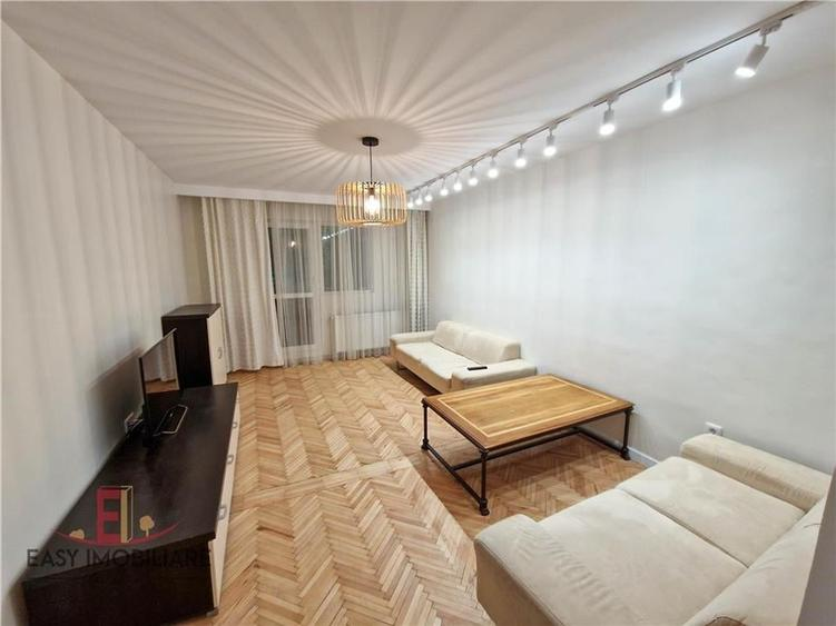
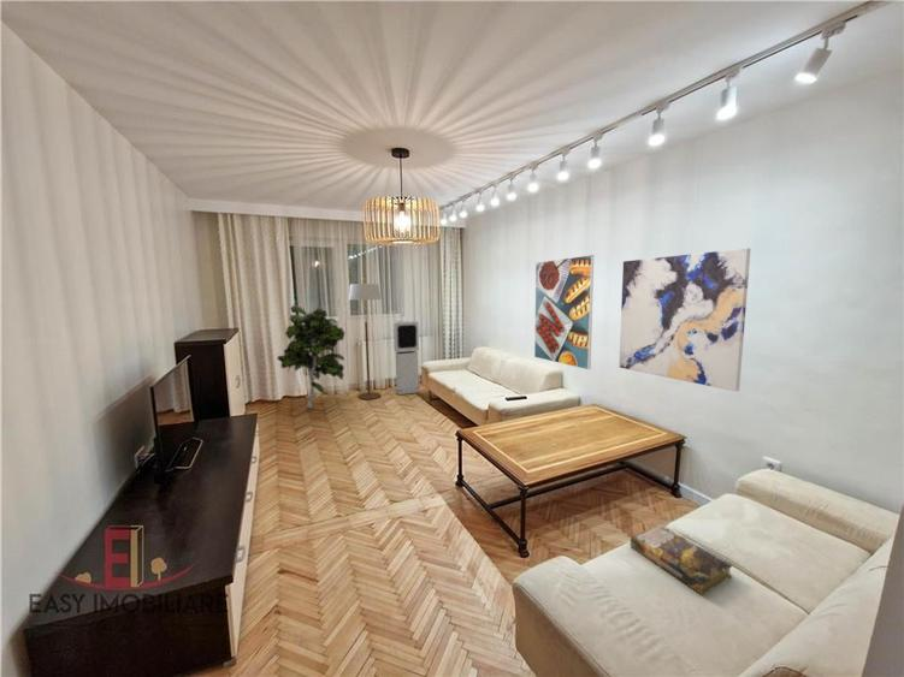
+ indoor plant [276,304,345,410]
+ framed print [533,254,595,370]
+ floor lamp [348,277,383,400]
+ air purifier [392,320,420,396]
+ wall art [618,247,751,392]
+ book [630,523,734,596]
